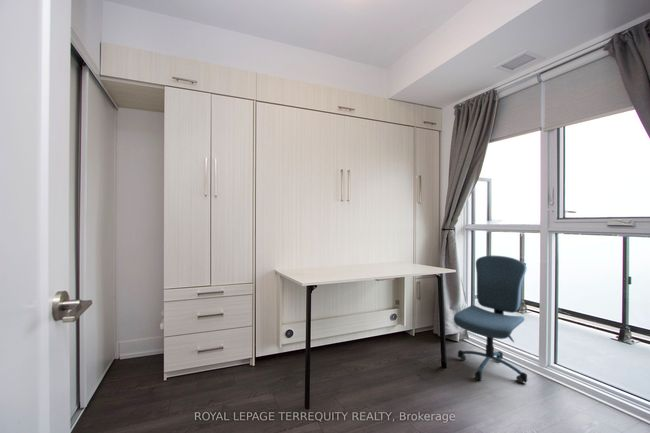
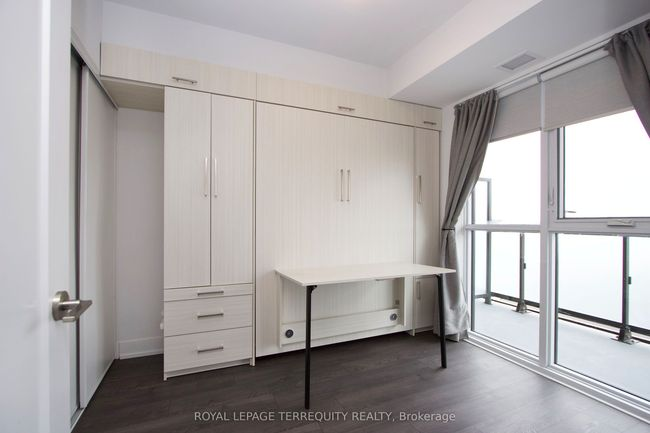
- office chair [453,255,528,384]
